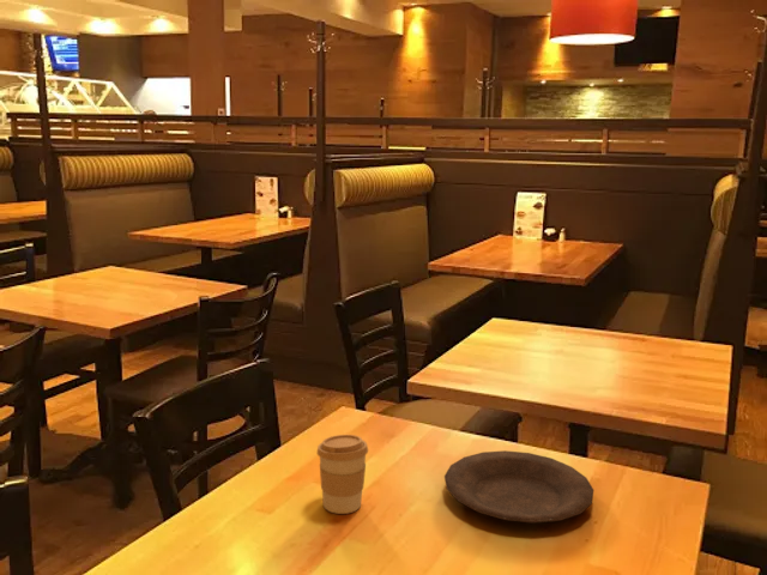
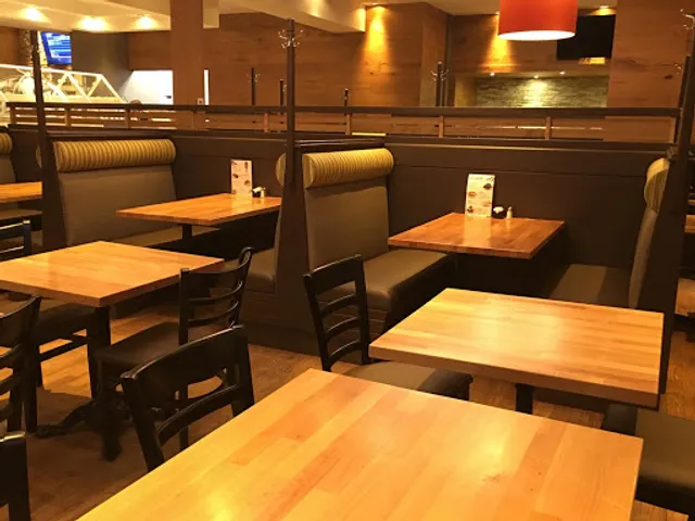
- plate [443,449,594,525]
- coffee cup [315,434,369,515]
